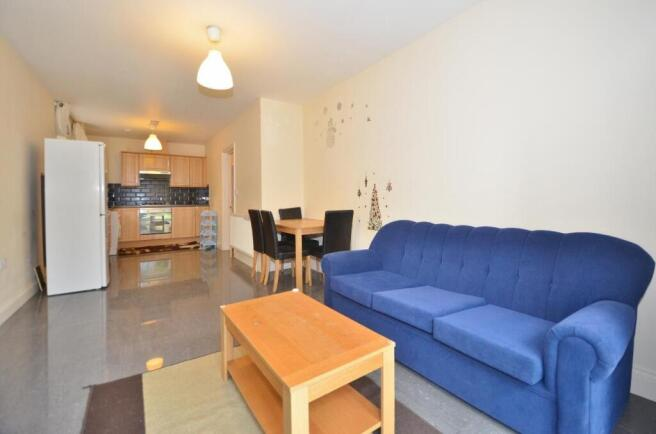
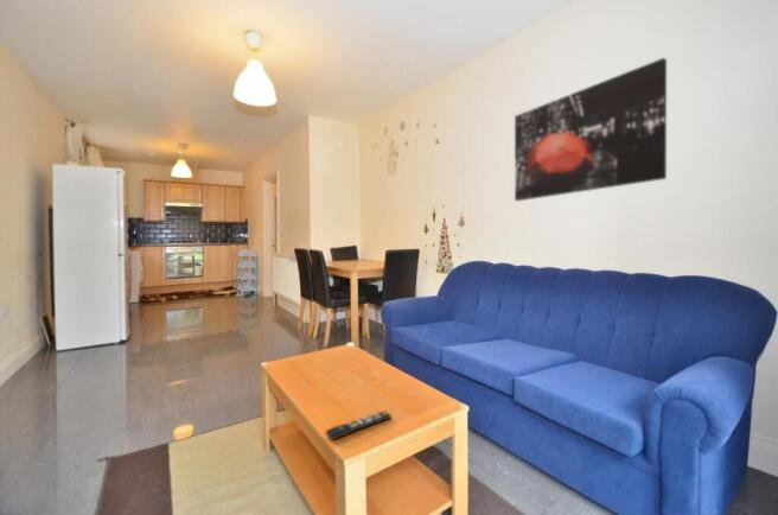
+ remote control [324,409,393,441]
+ wall art [514,57,668,202]
